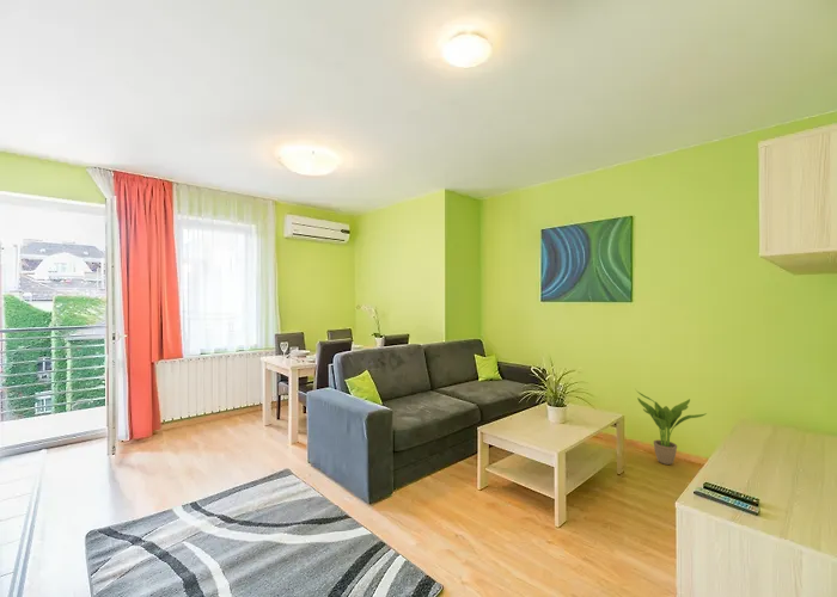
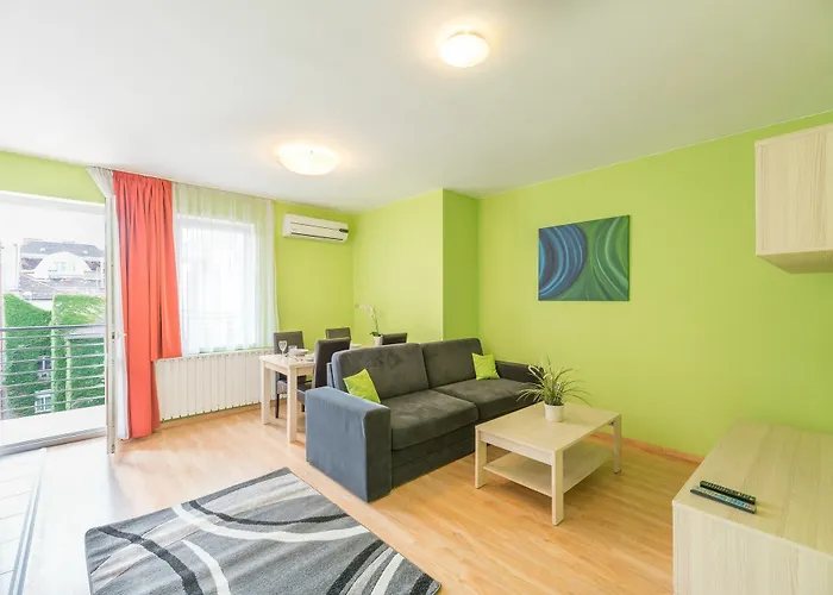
- potted plant [635,389,708,466]
